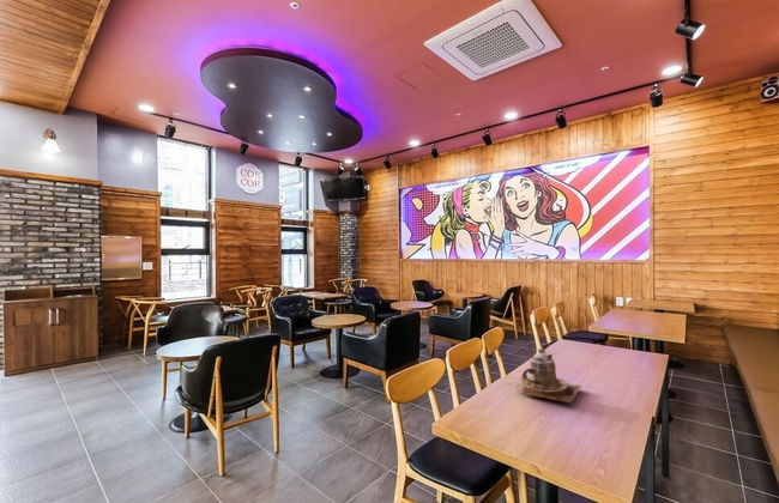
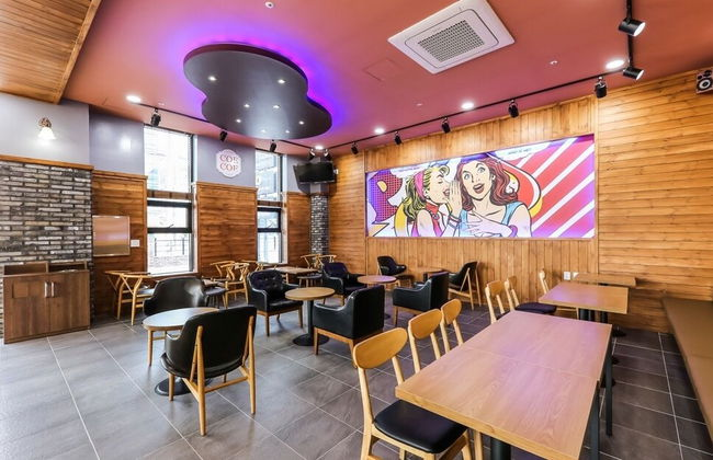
- teapot [515,347,584,404]
